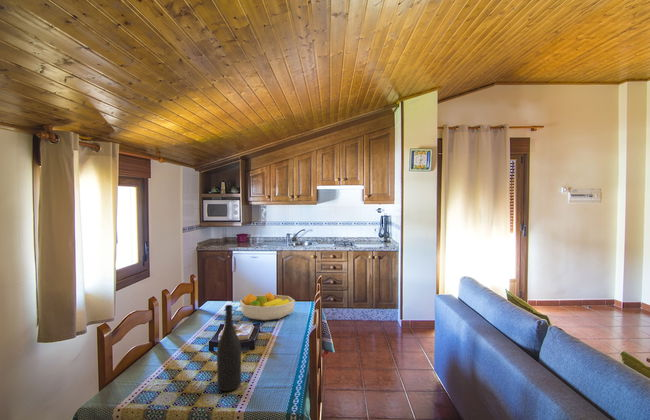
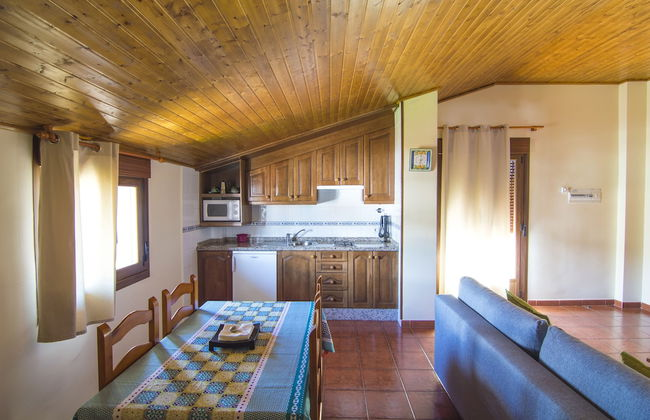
- fruit bowl [239,291,296,321]
- wine bottle [216,304,242,392]
